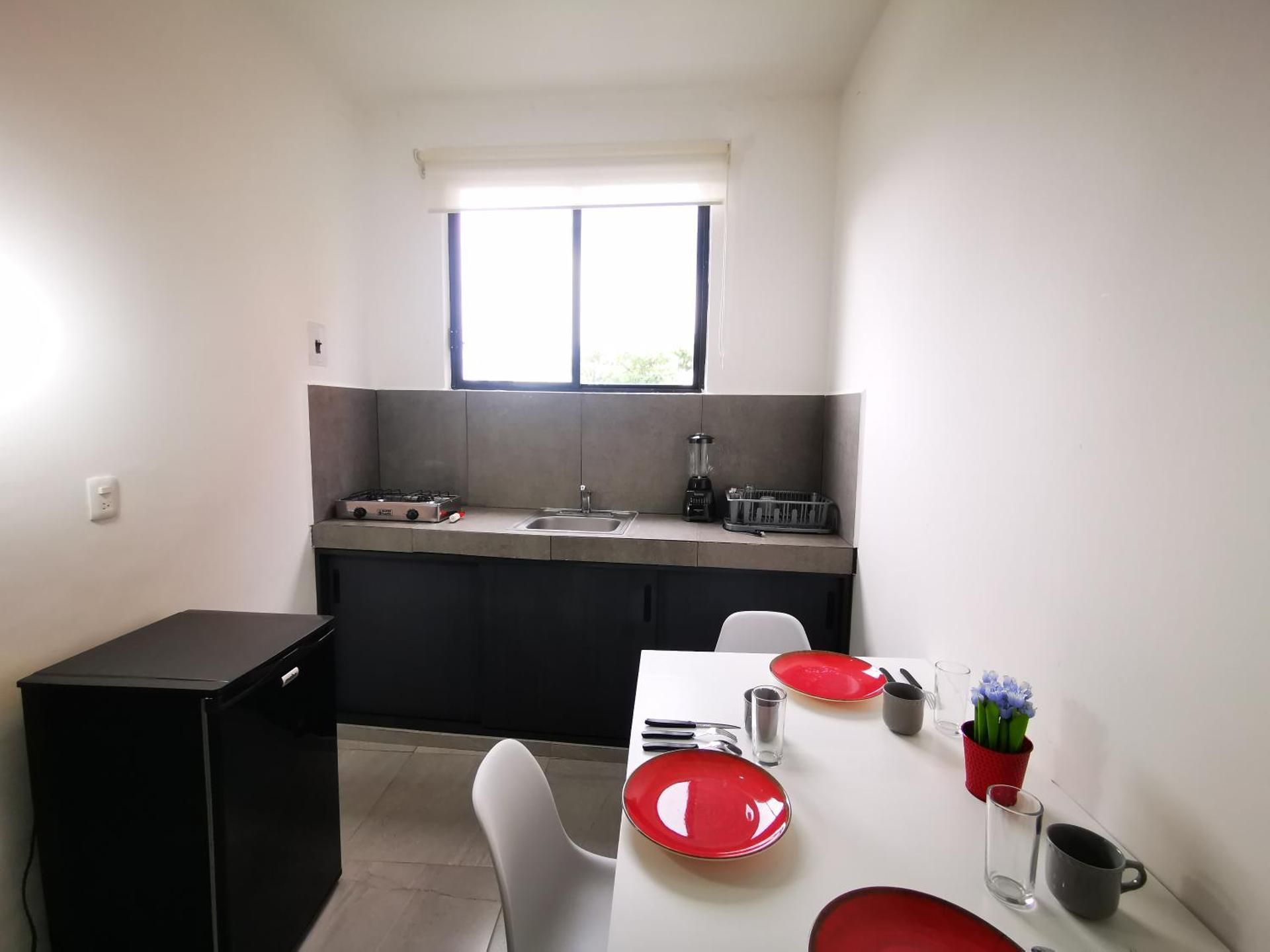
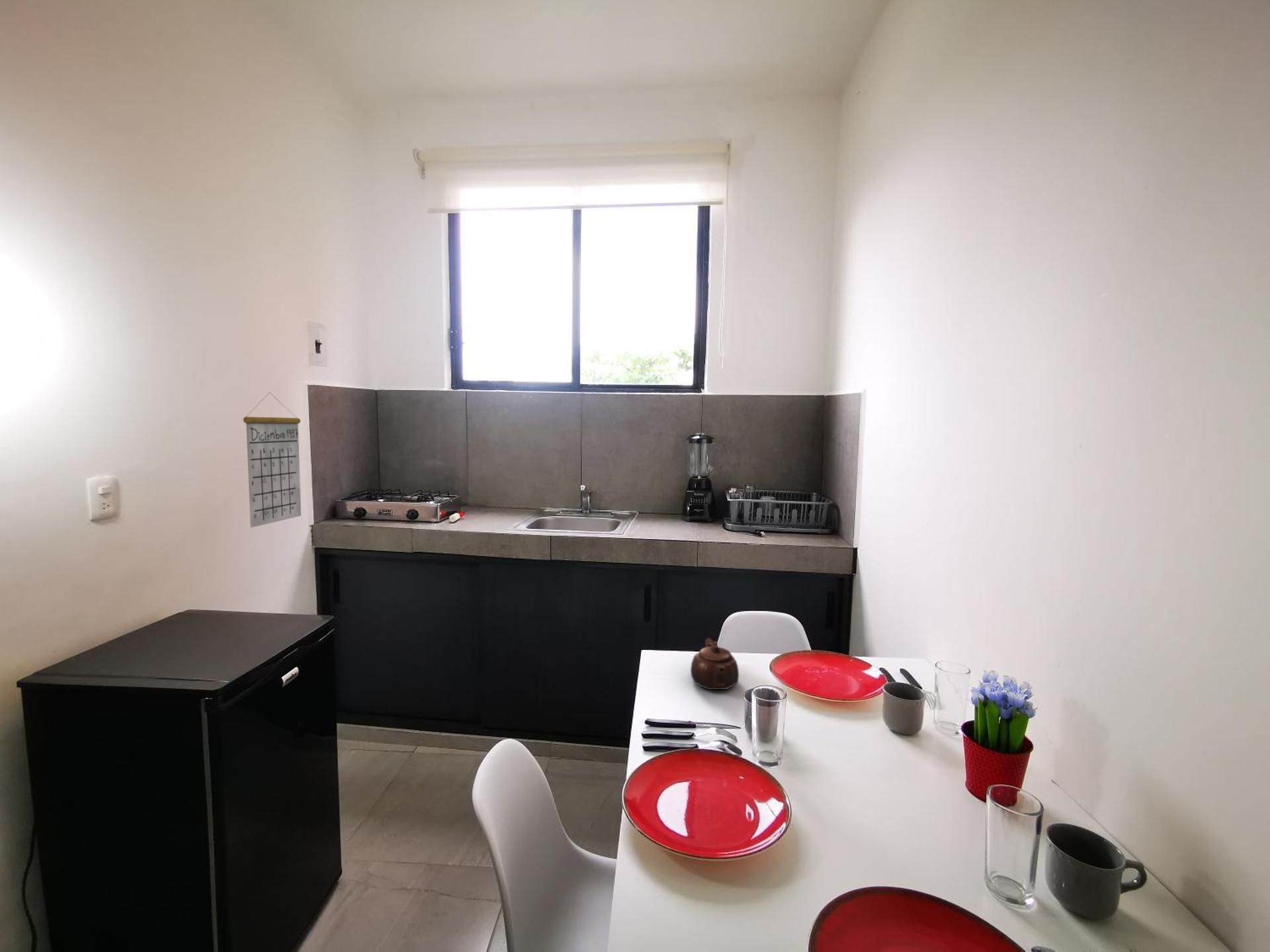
+ teapot [690,637,740,690]
+ calendar [243,391,302,528]
